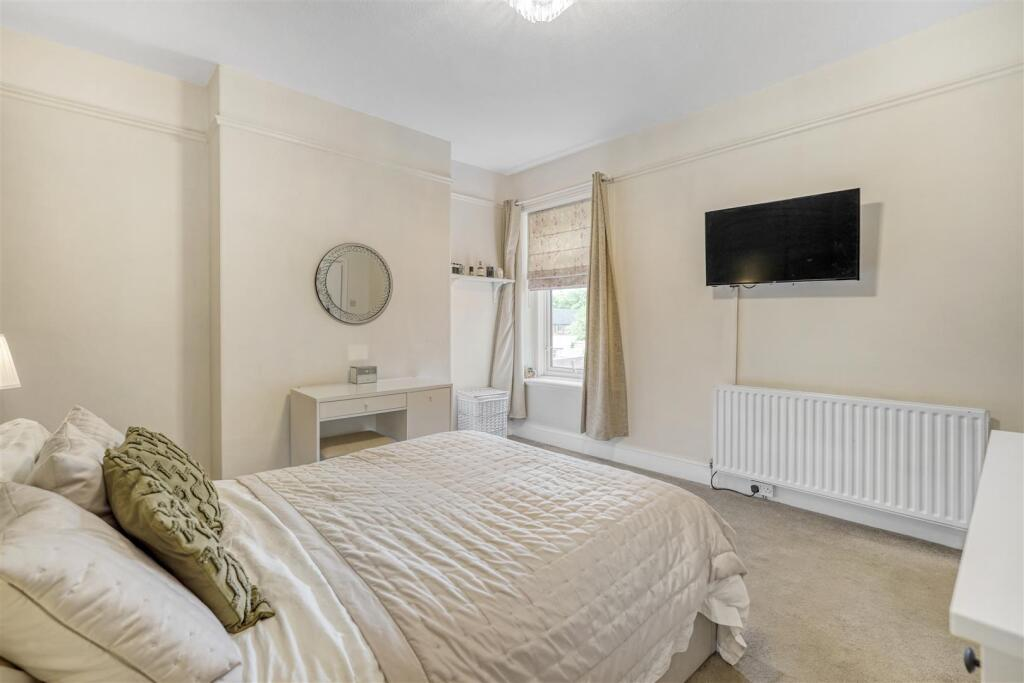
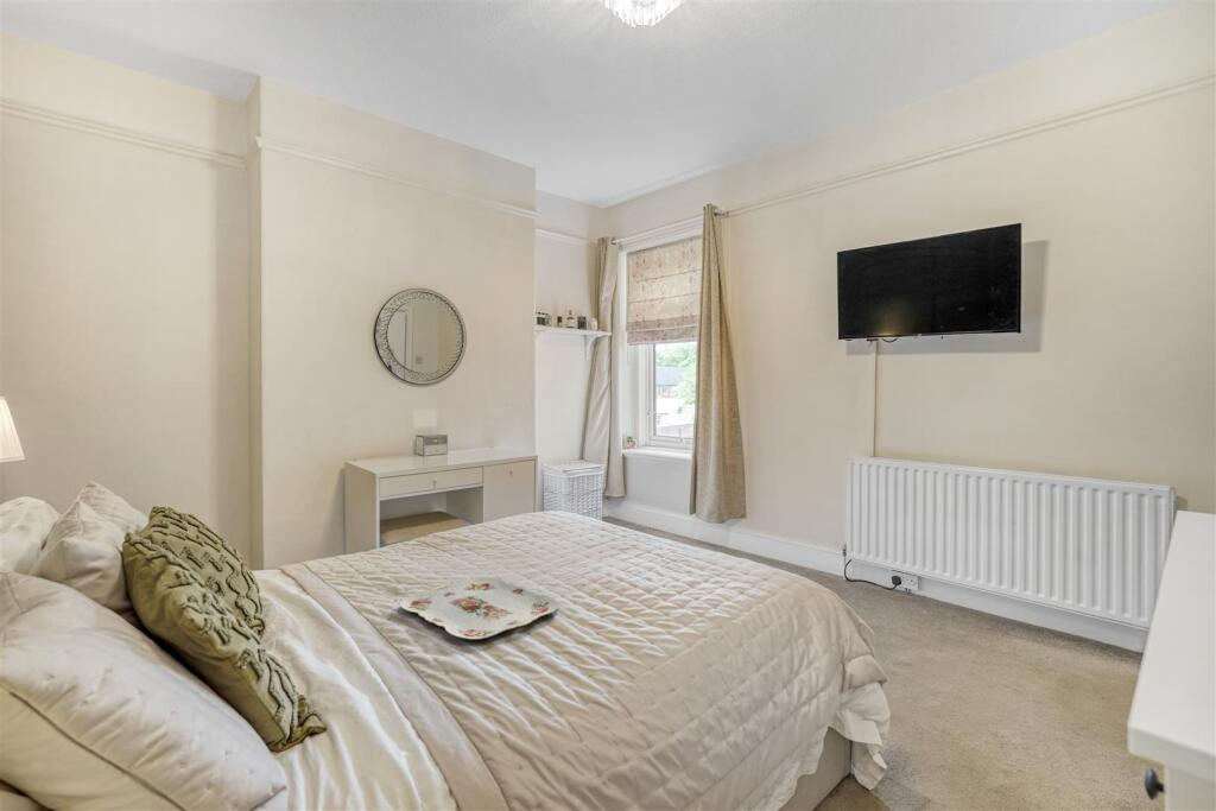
+ serving tray [399,576,559,641]
